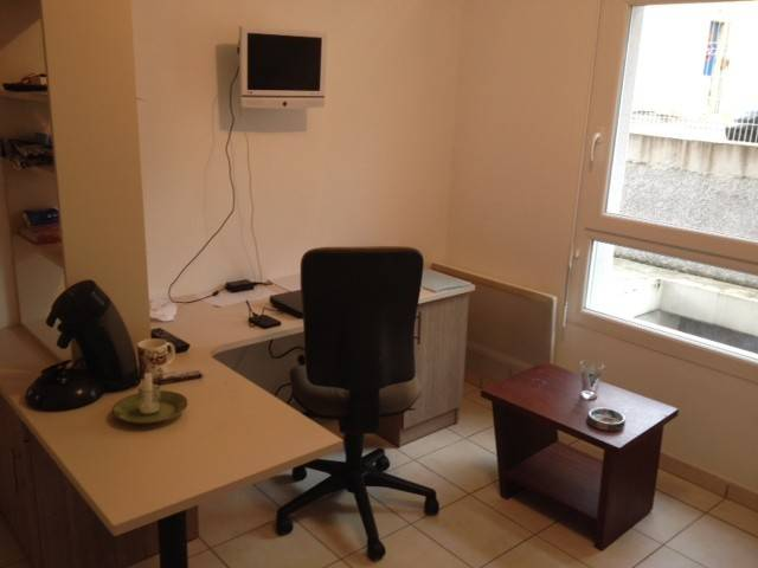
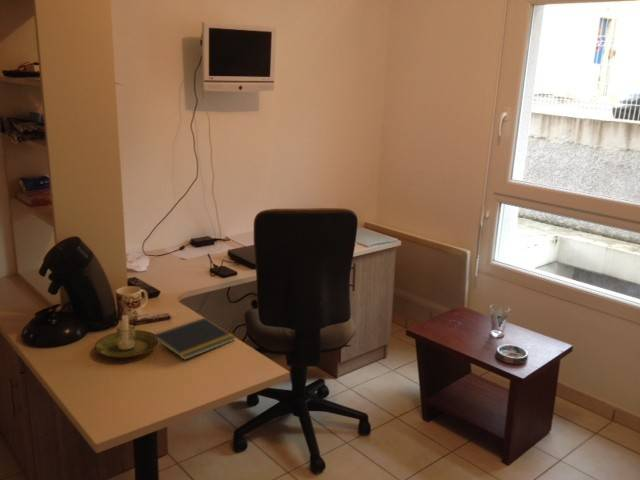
+ notepad [151,317,236,361]
